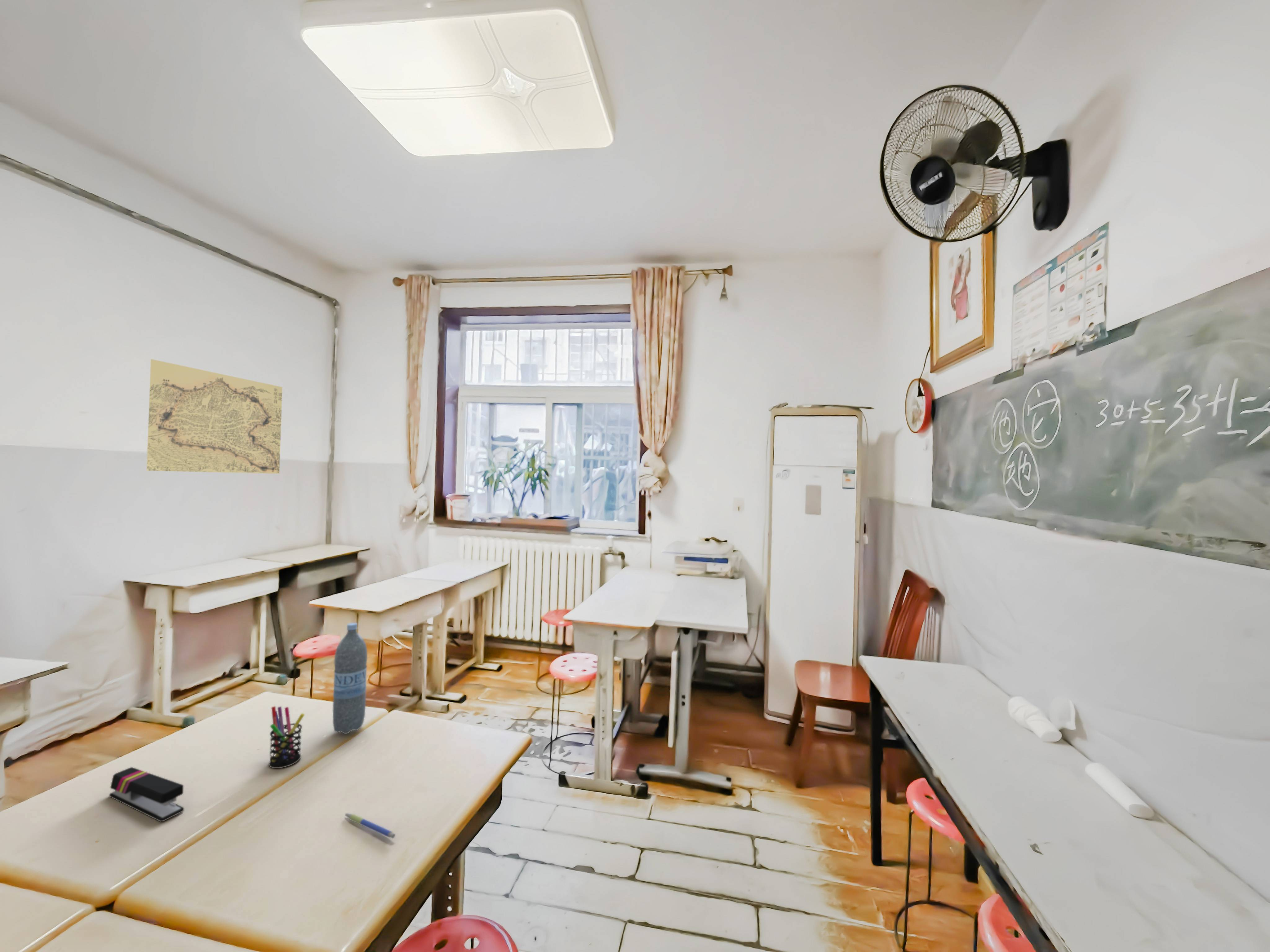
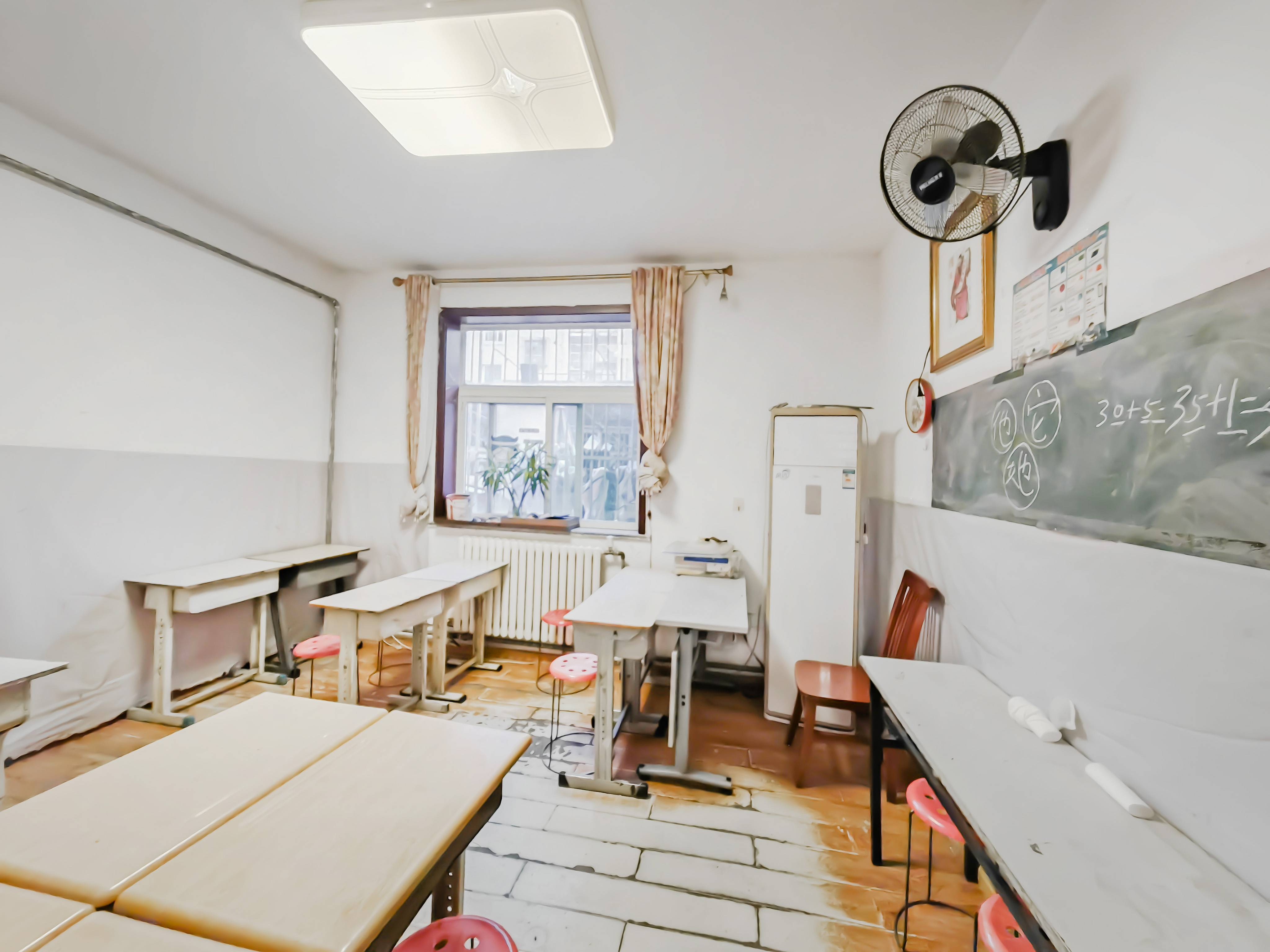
- stapler [109,767,184,822]
- pen [345,813,396,839]
- water bottle [332,623,368,734]
- map [146,359,283,474]
- pen holder [269,706,305,769]
